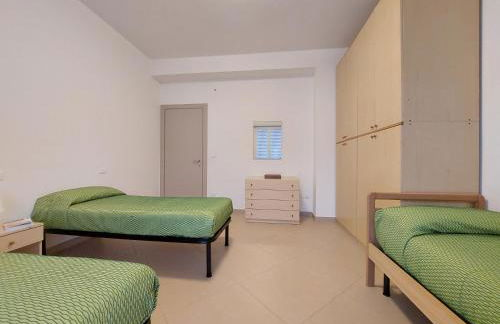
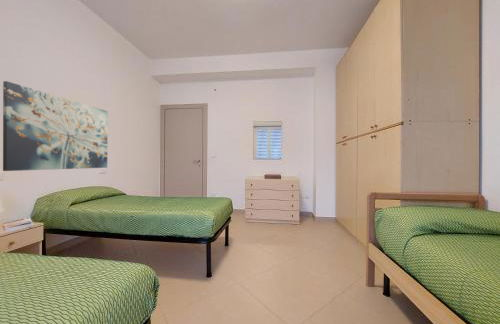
+ wall art [2,80,109,172]
